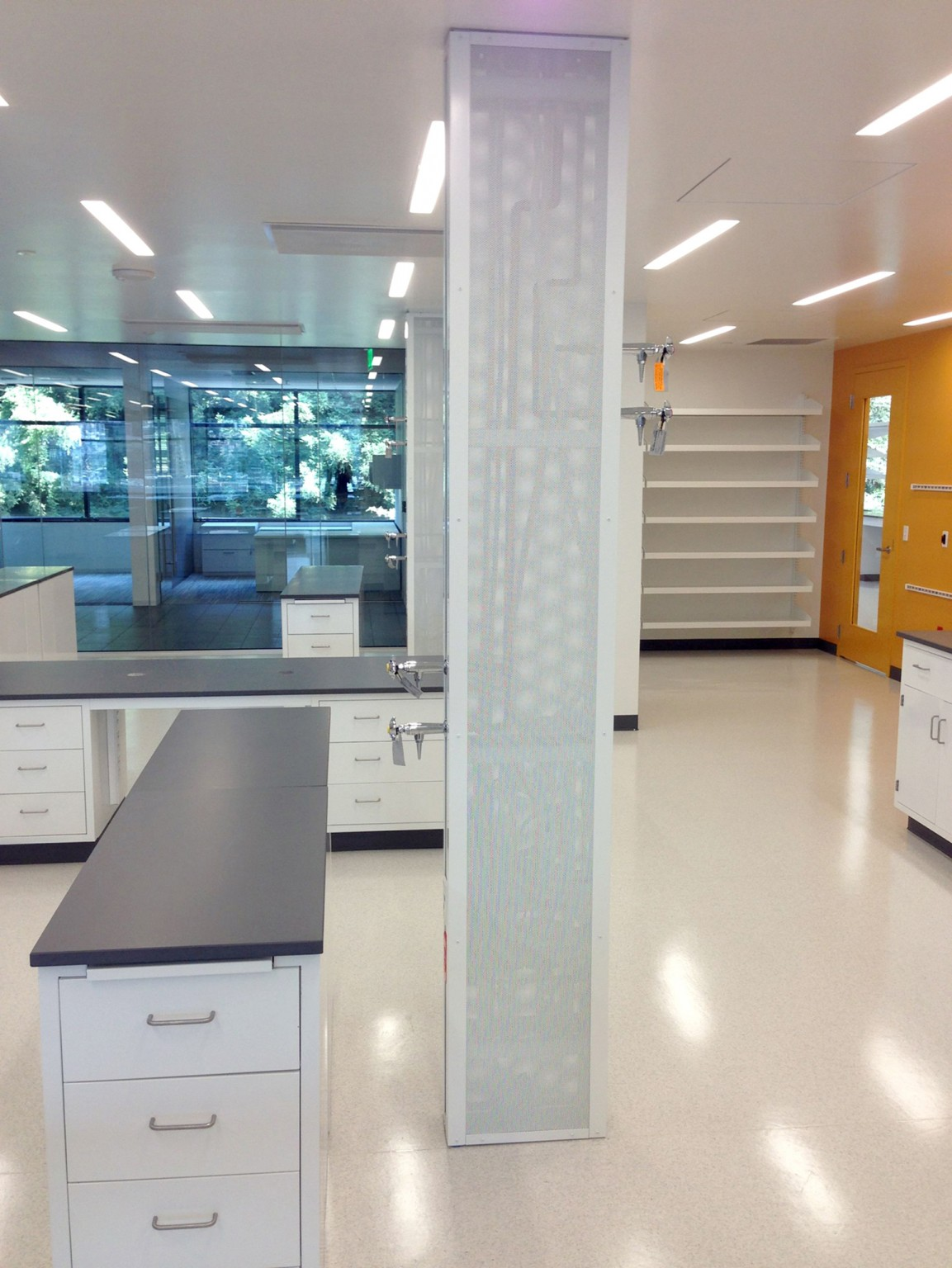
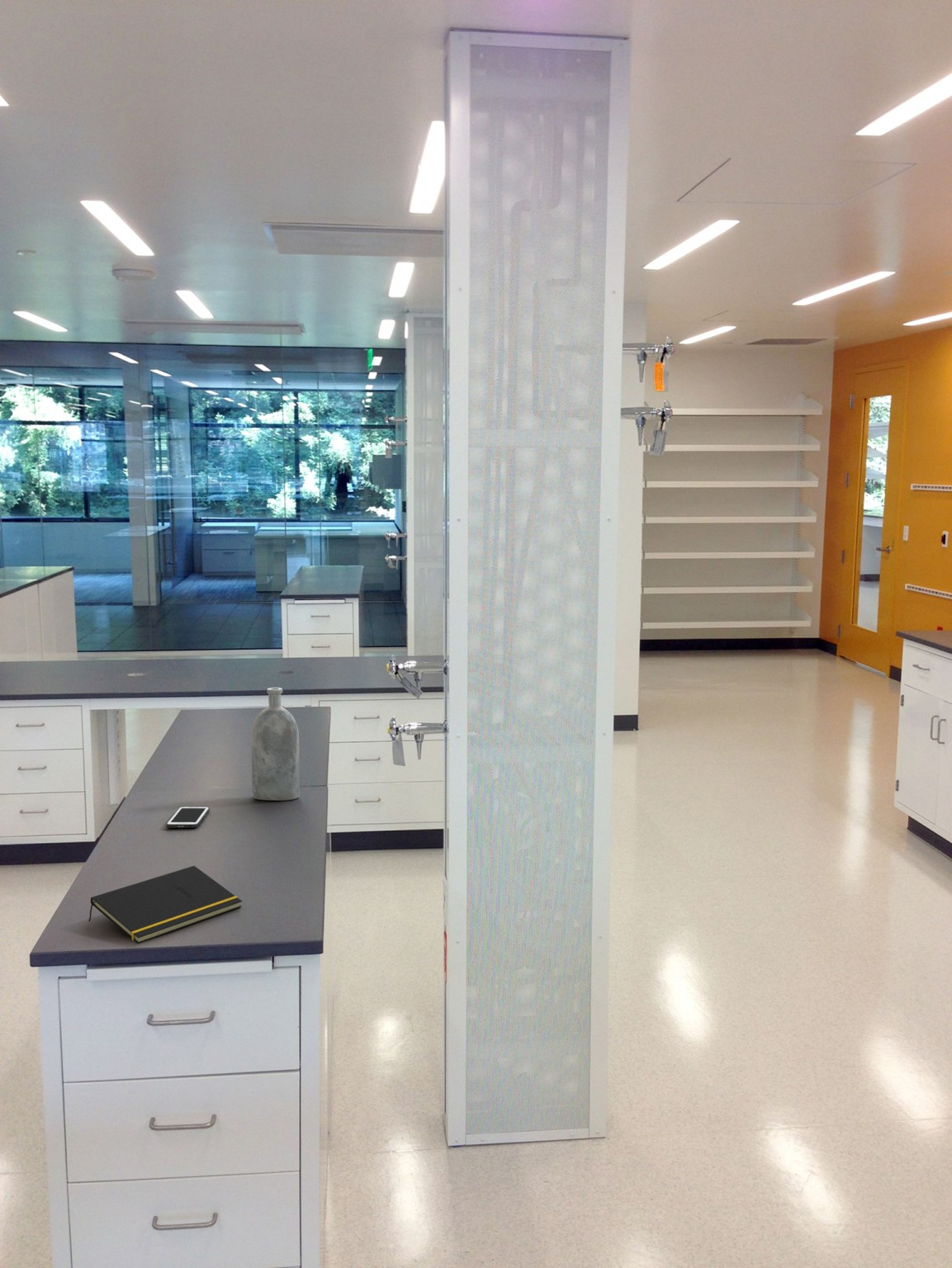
+ bottle [251,687,300,802]
+ cell phone [166,806,211,829]
+ notepad [88,865,243,944]
